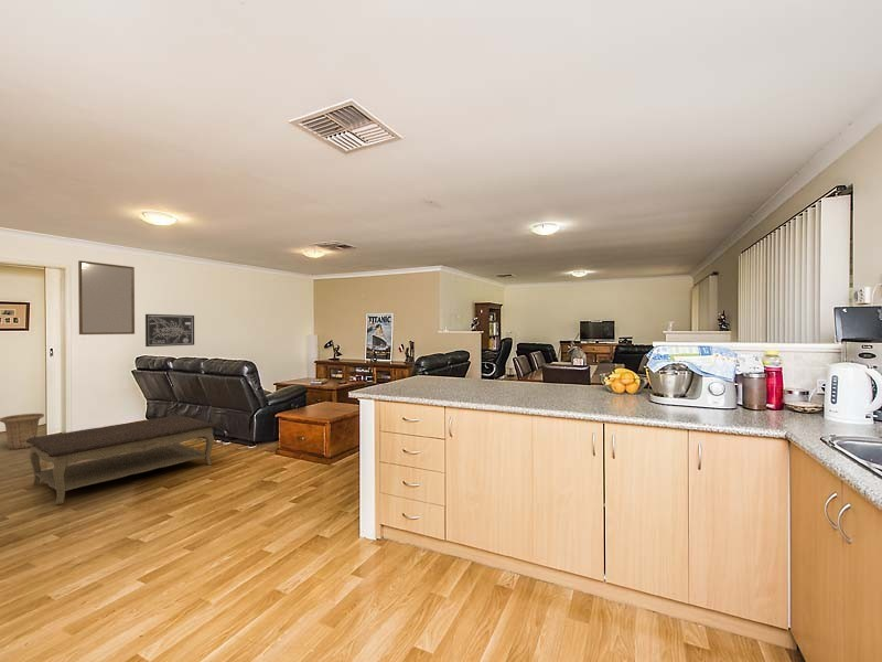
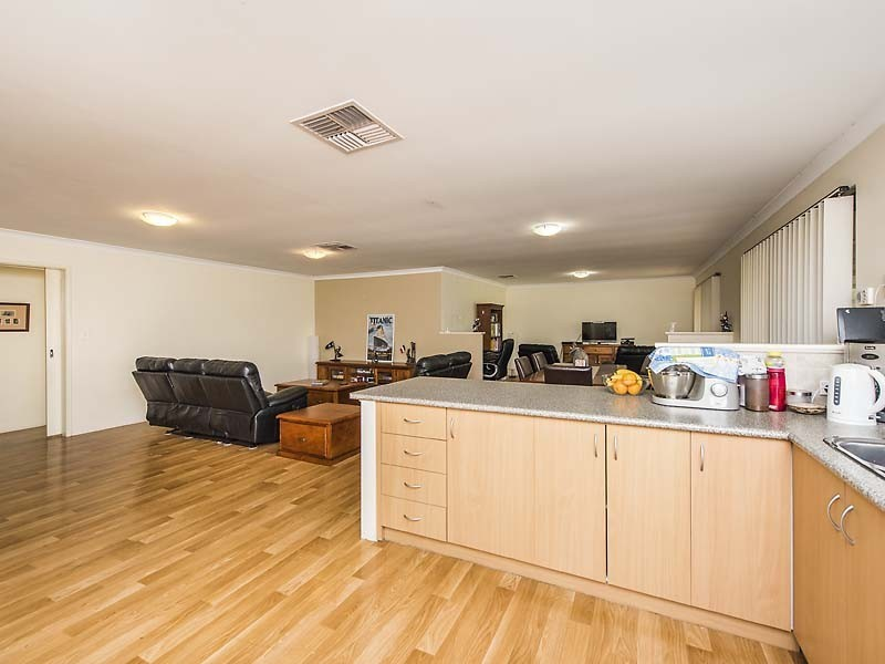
- coffee table [26,414,217,505]
- basket [0,413,45,450]
- home mirror [77,259,136,335]
- wall art [144,313,195,348]
